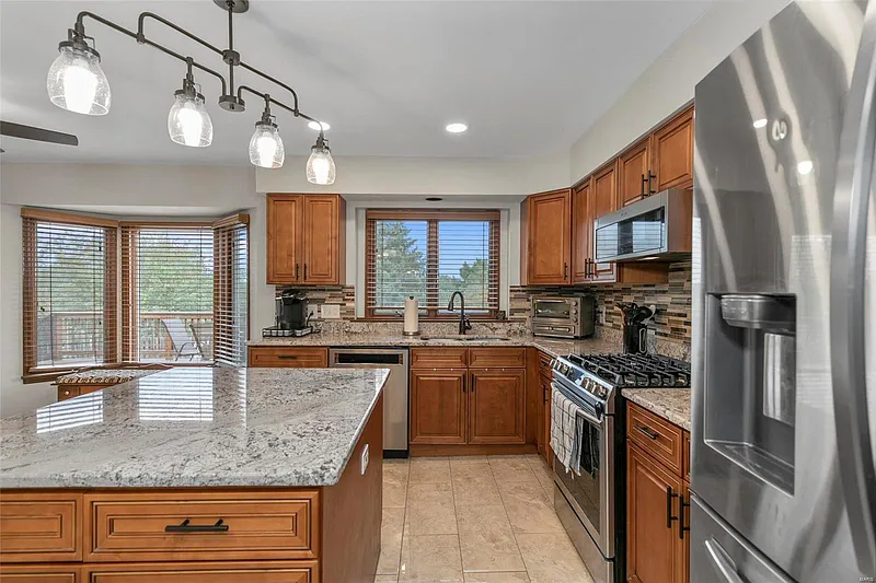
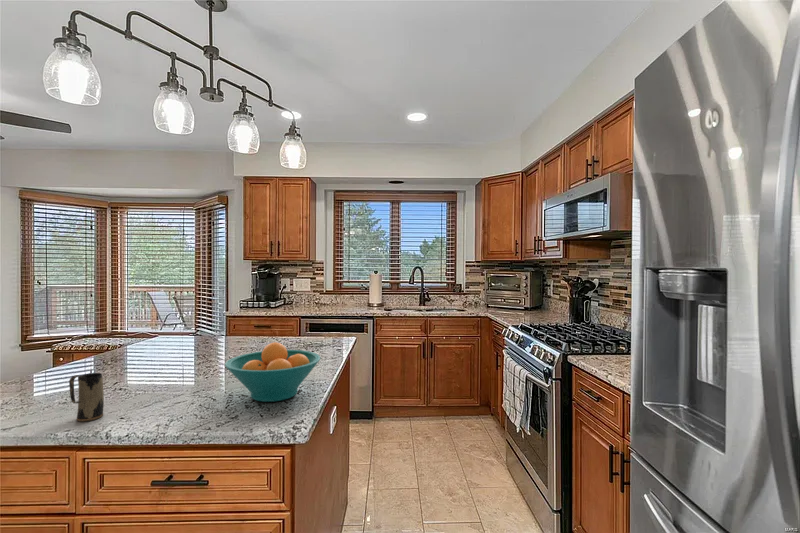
+ fruit bowl [224,341,321,403]
+ mug [68,372,105,423]
